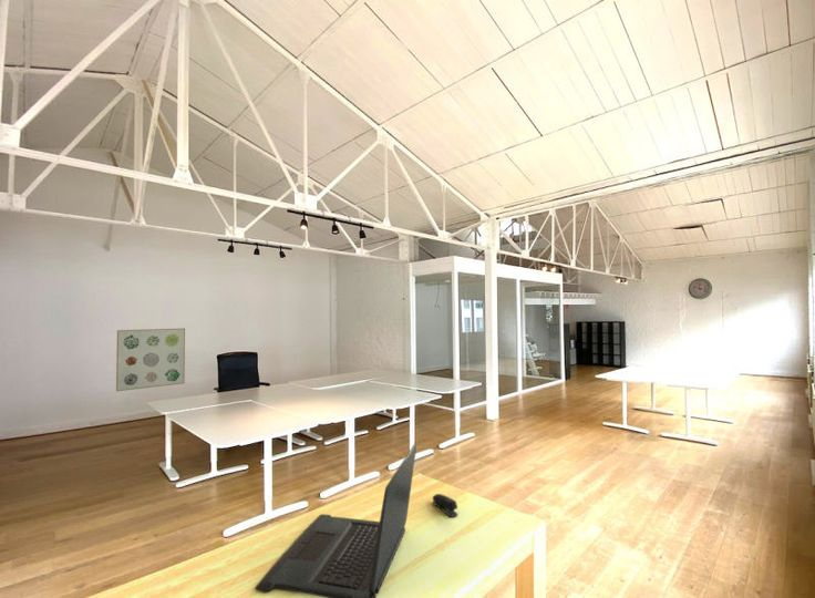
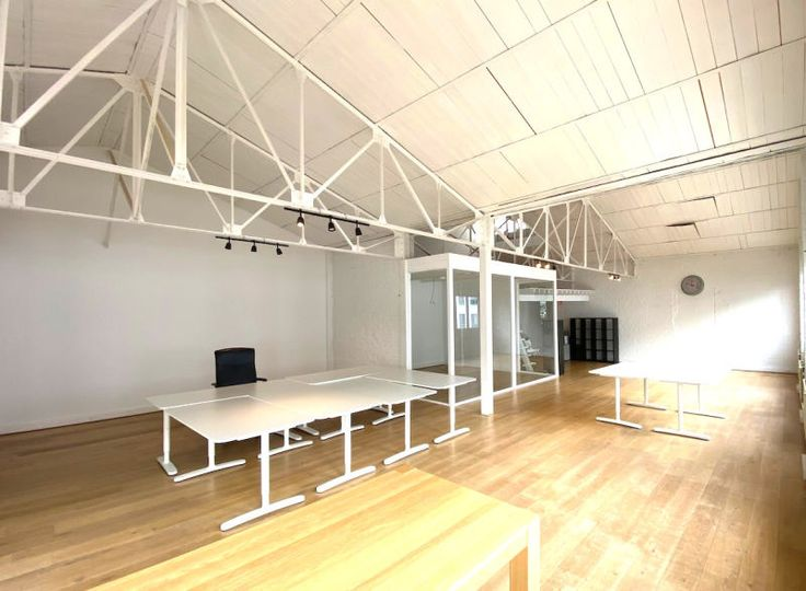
- laptop [255,442,417,598]
- stapler [431,493,460,518]
- wall art [115,327,186,392]
